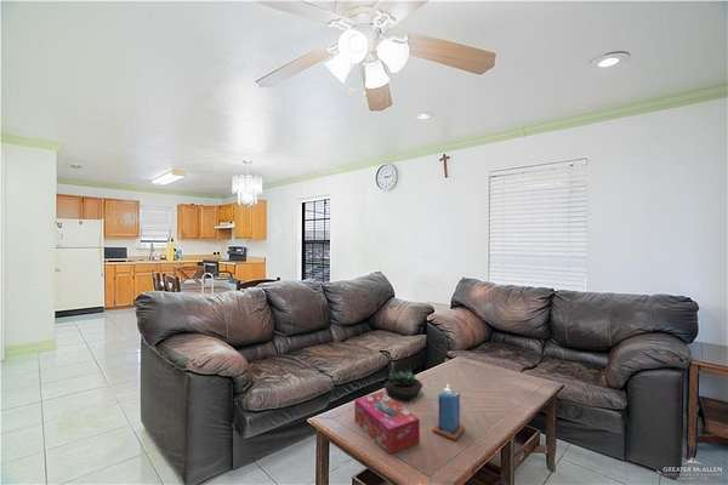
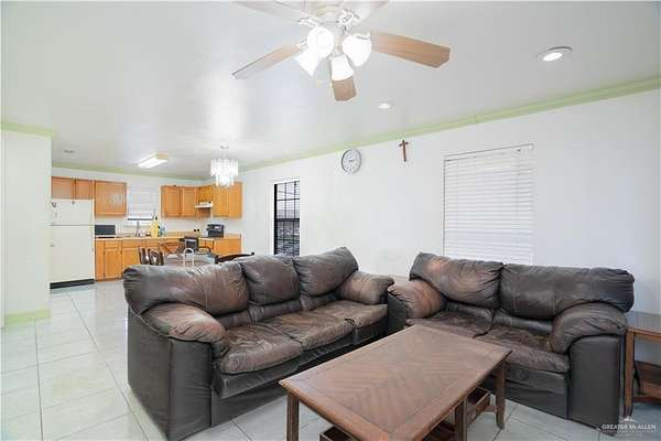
- tissue box [353,390,421,455]
- succulent plant [382,370,423,403]
- candle [431,383,466,441]
